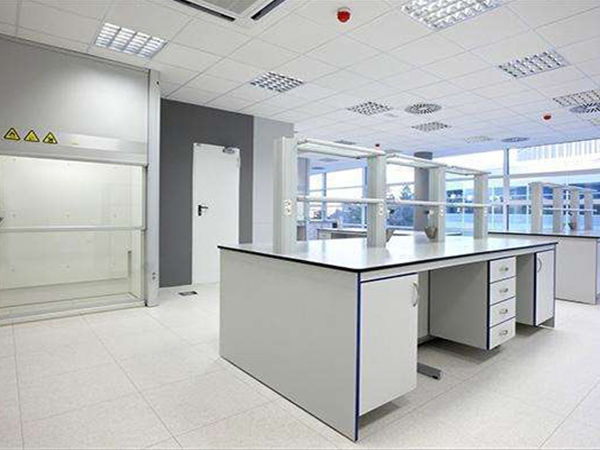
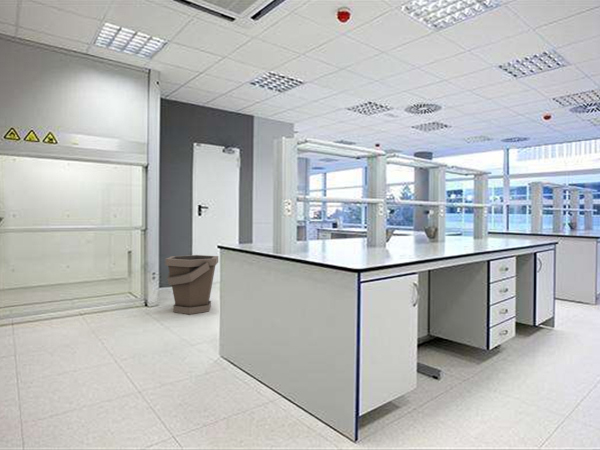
+ bucket [164,254,219,315]
